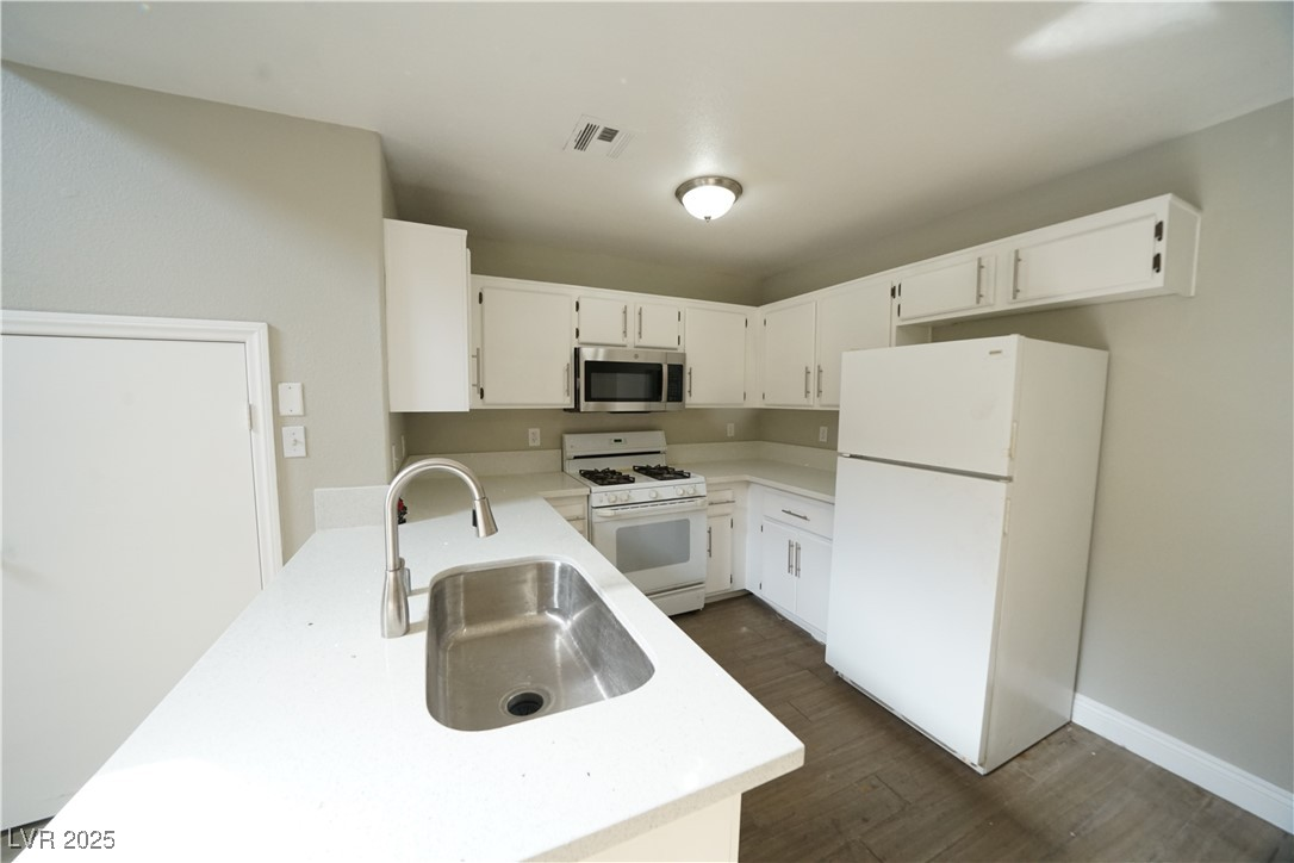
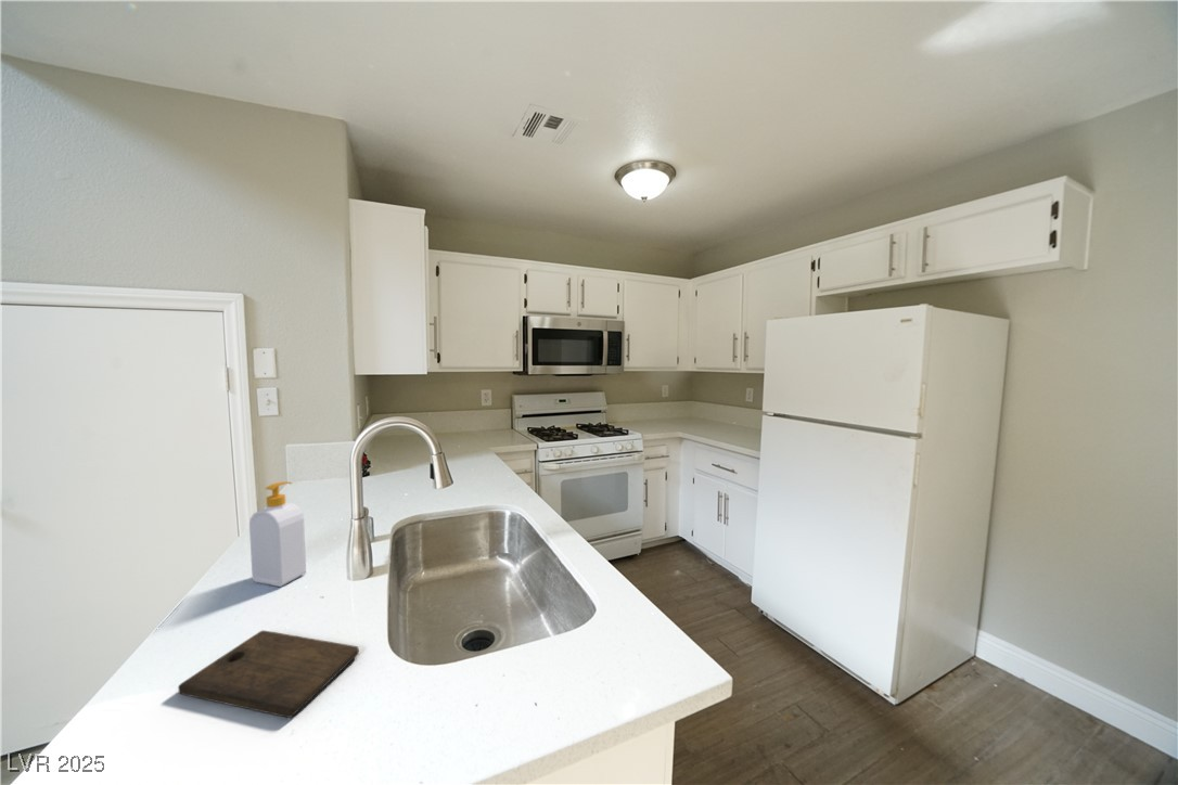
+ cutting board [177,629,360,719]
+ soap bottle [248,480,307,588]
